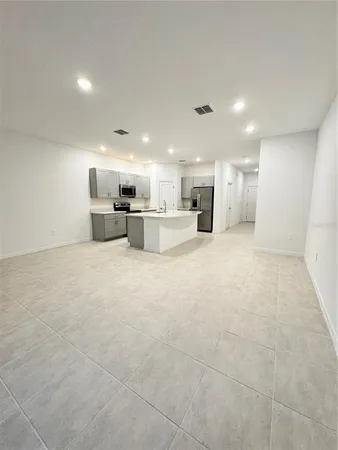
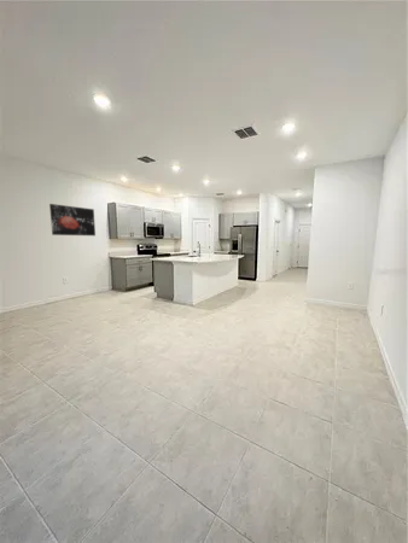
+ wall art [48,203,97,237]
